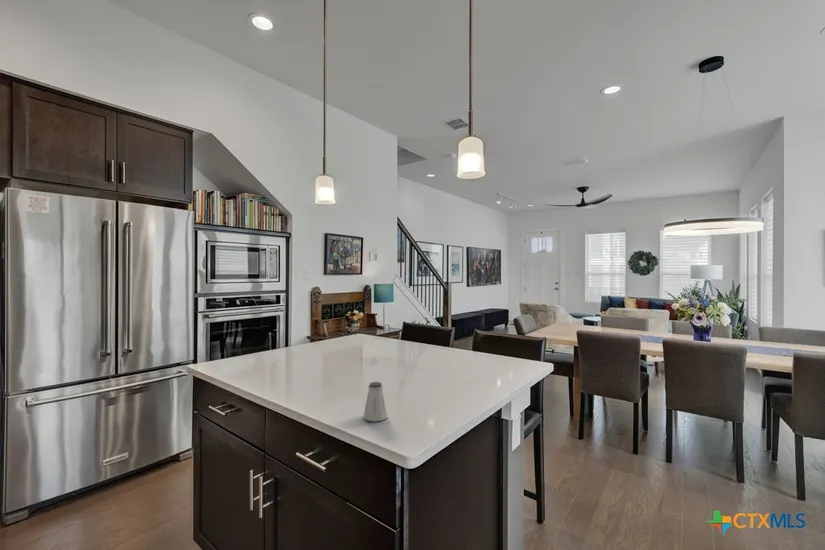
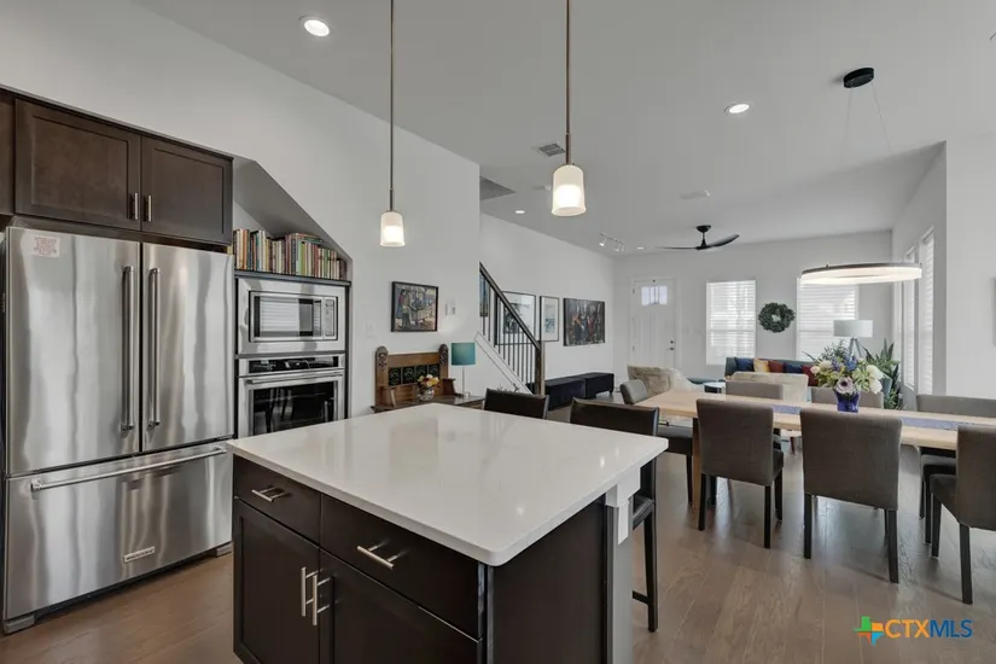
- saltshaker [362,381,389,422]
